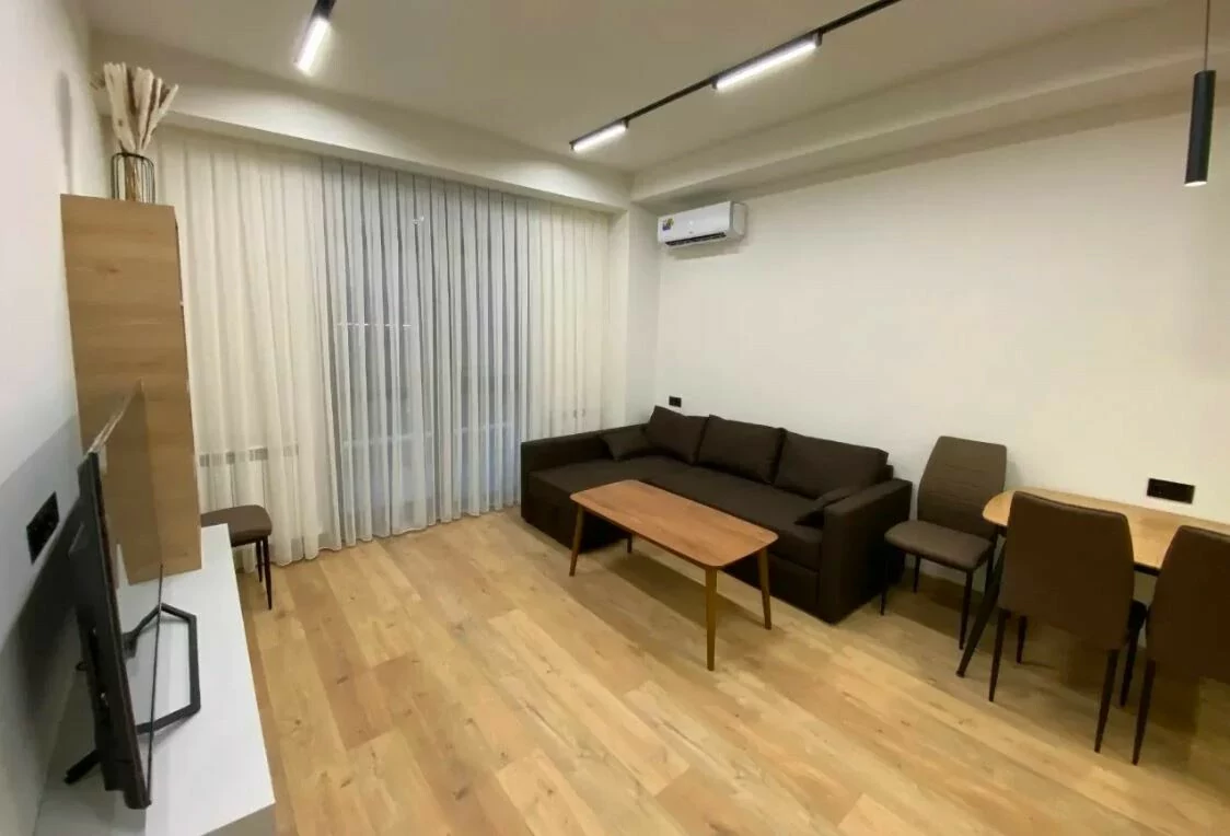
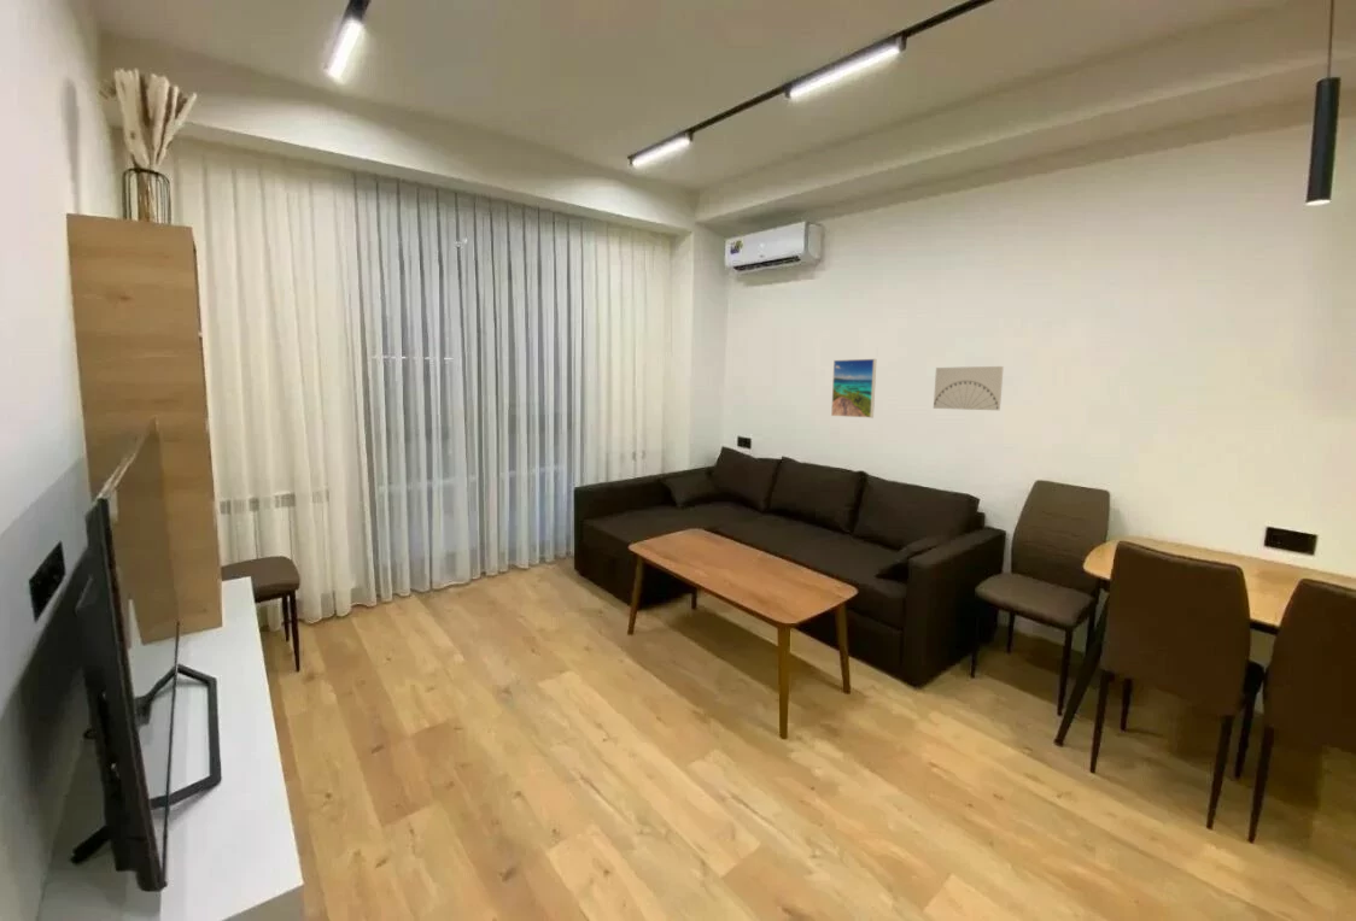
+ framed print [830,358,877,420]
+ wall art [933,365,1005,411]
